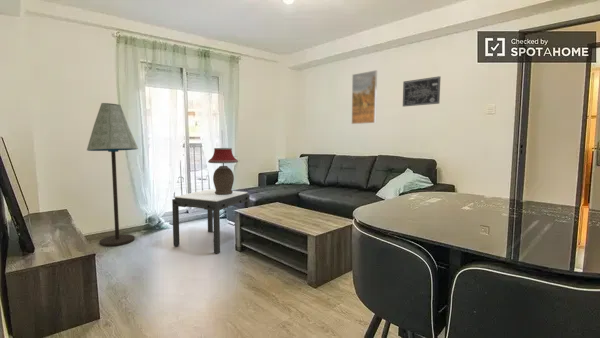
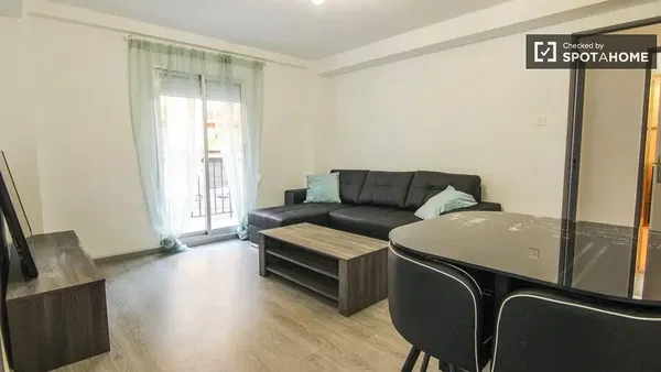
- table lamp [207,147,239,195]
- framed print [351,69,378,125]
- floor lamp [86,102,139,247]
- side table [171,188,251,255]
- wall art [402,75,441,108]
